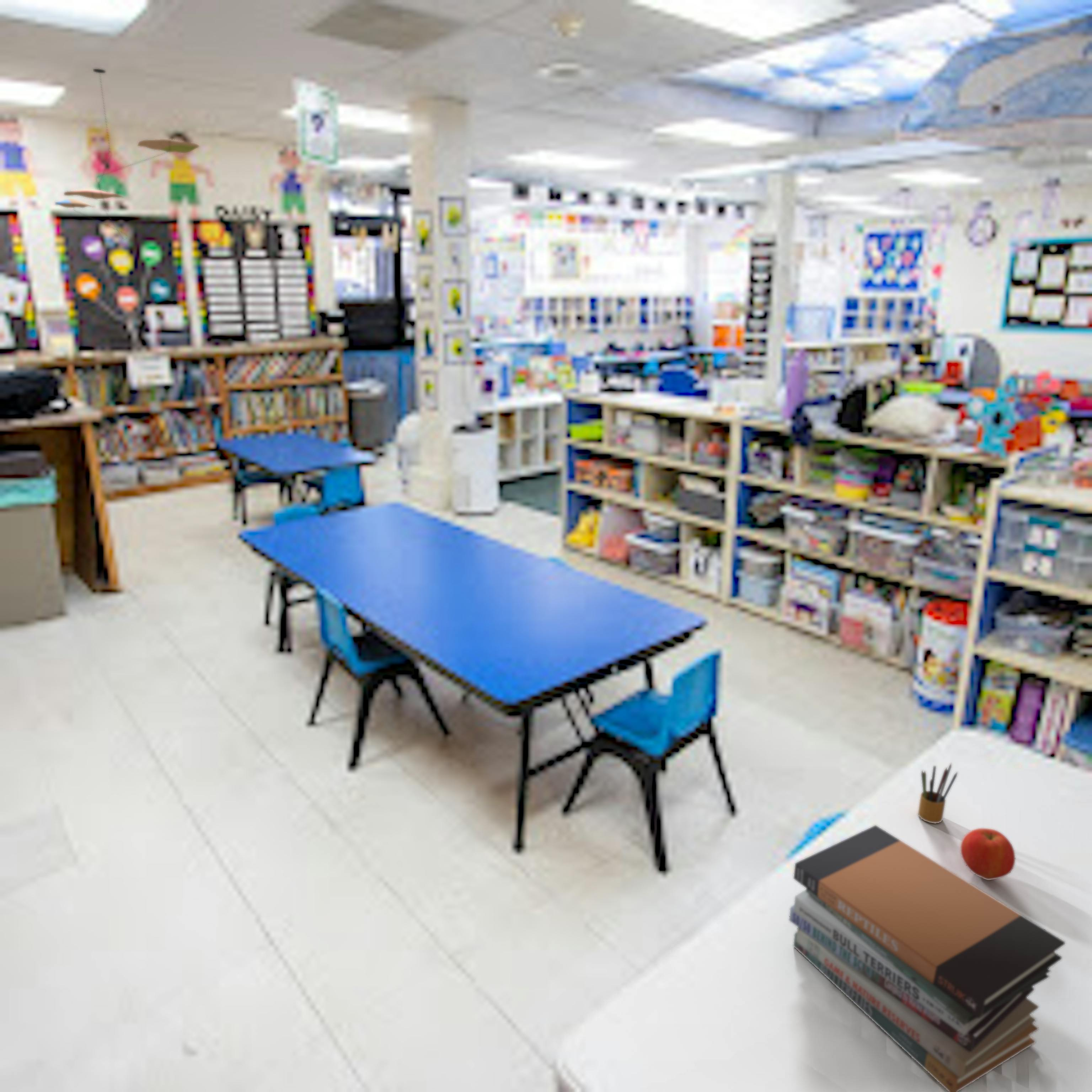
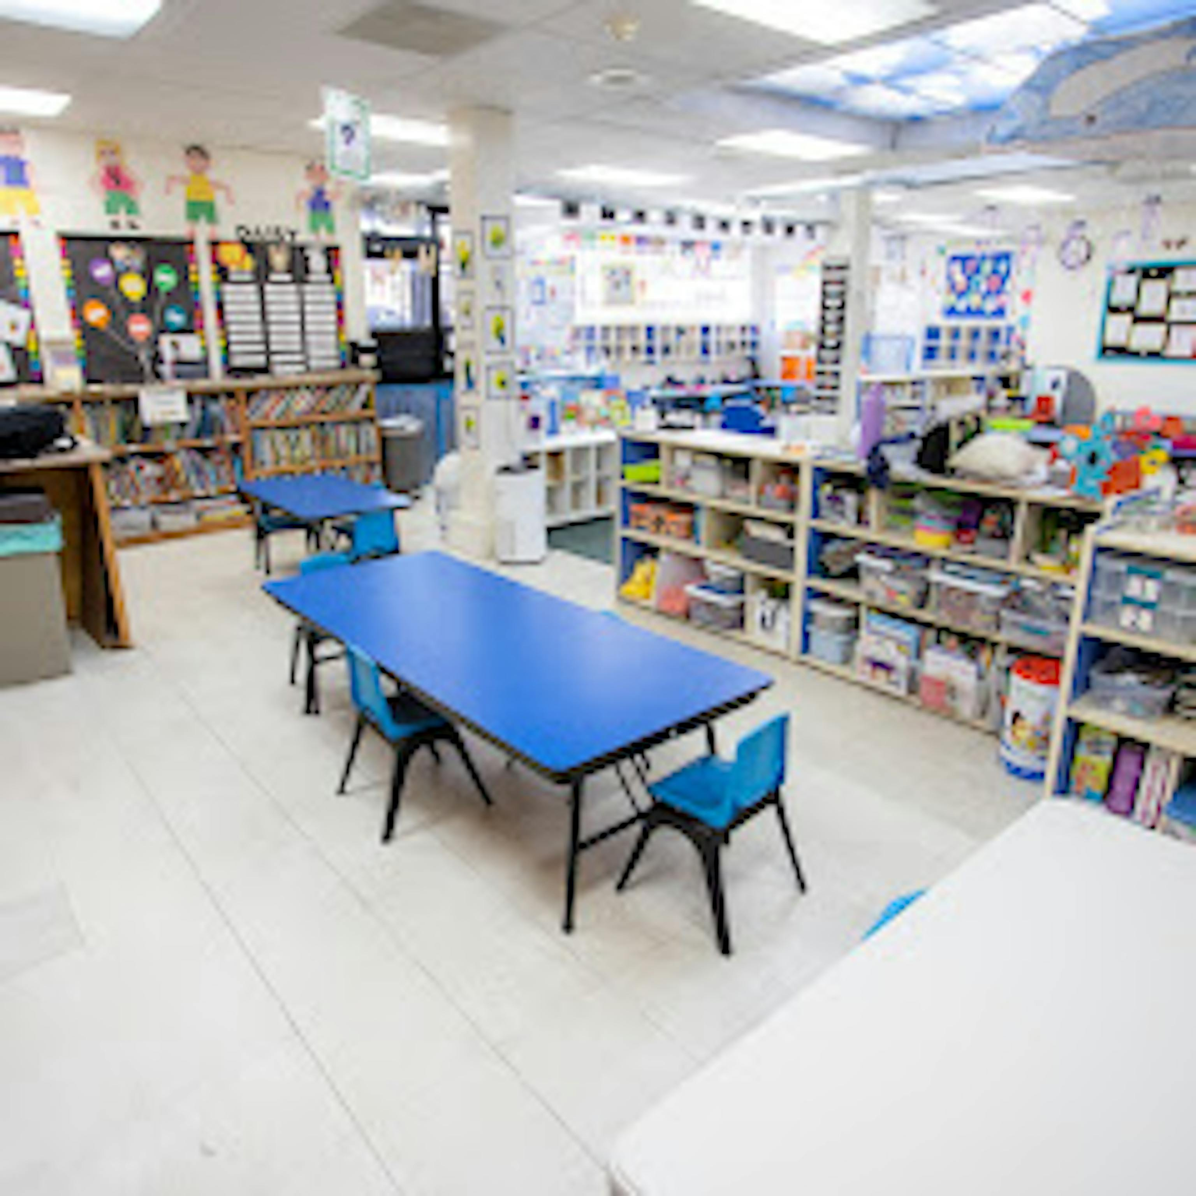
- book stack [788,825,1066,1092]
- apple [960,828,1016,880]
- ceiling mobile [55,68,200,240]
- pencil box [917,762,958,824]
